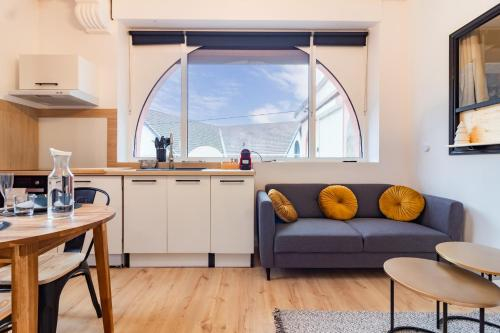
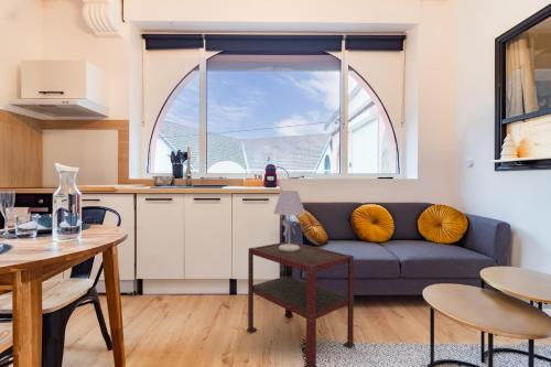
+ table lamp [272,190,306,251]
+ side table [246,240,356,367]
